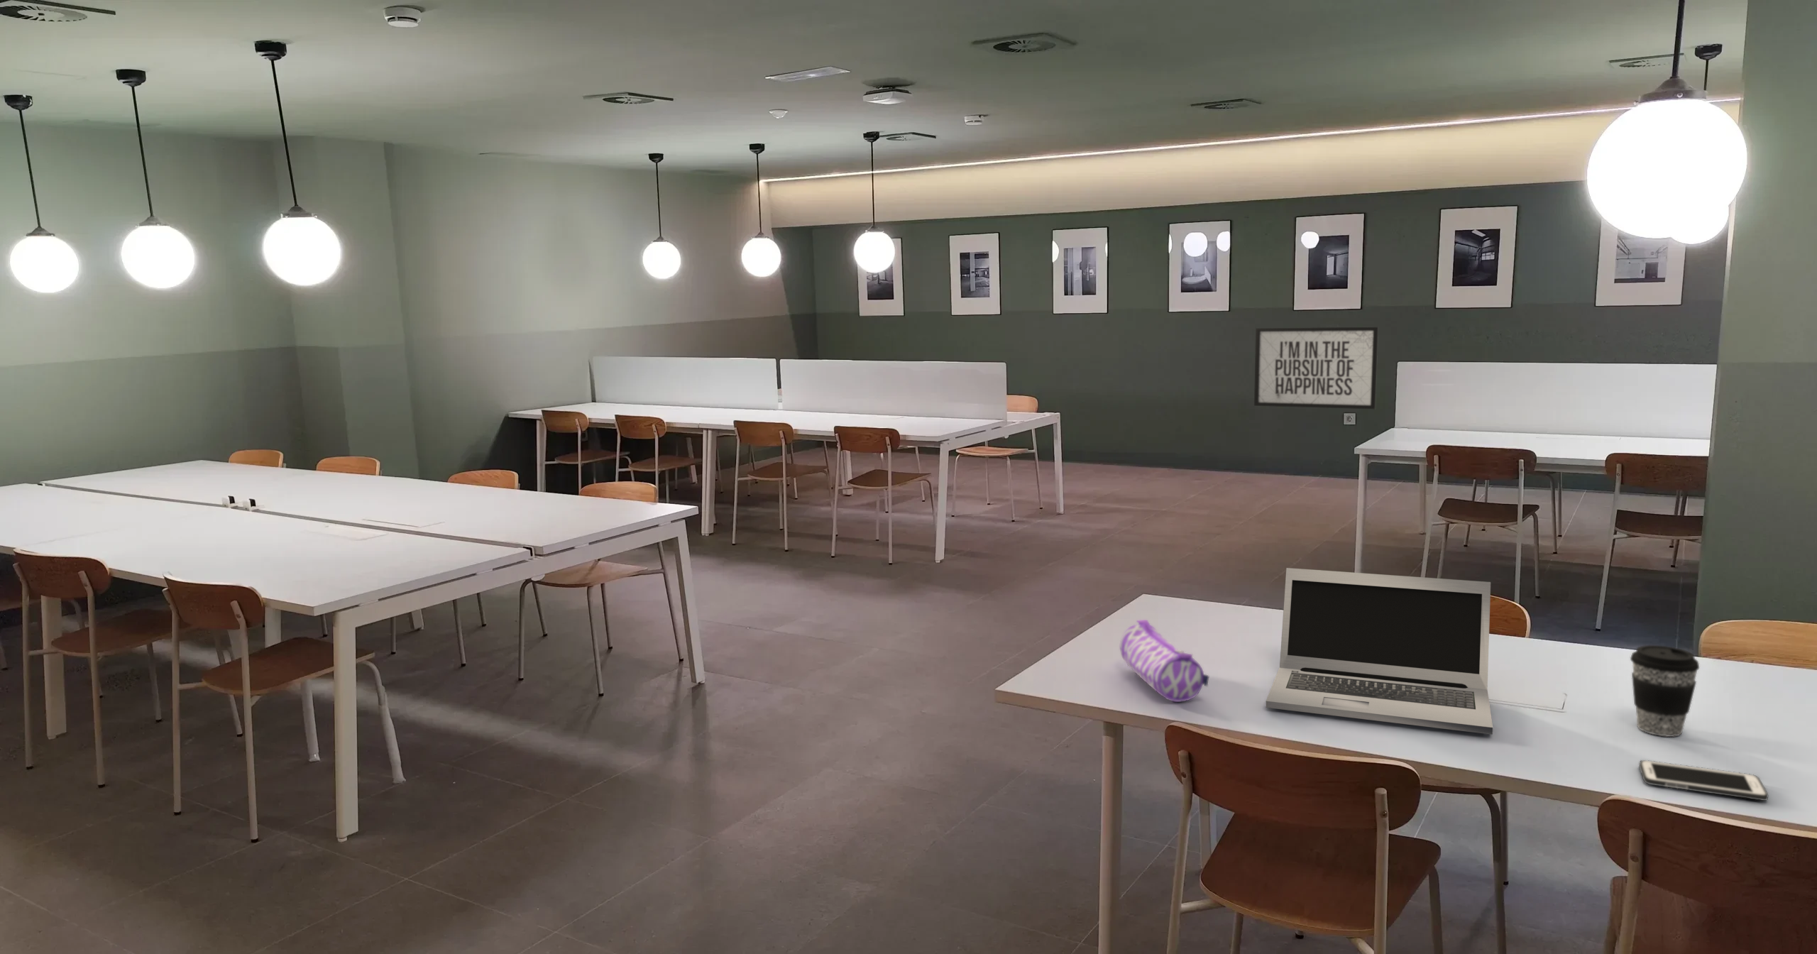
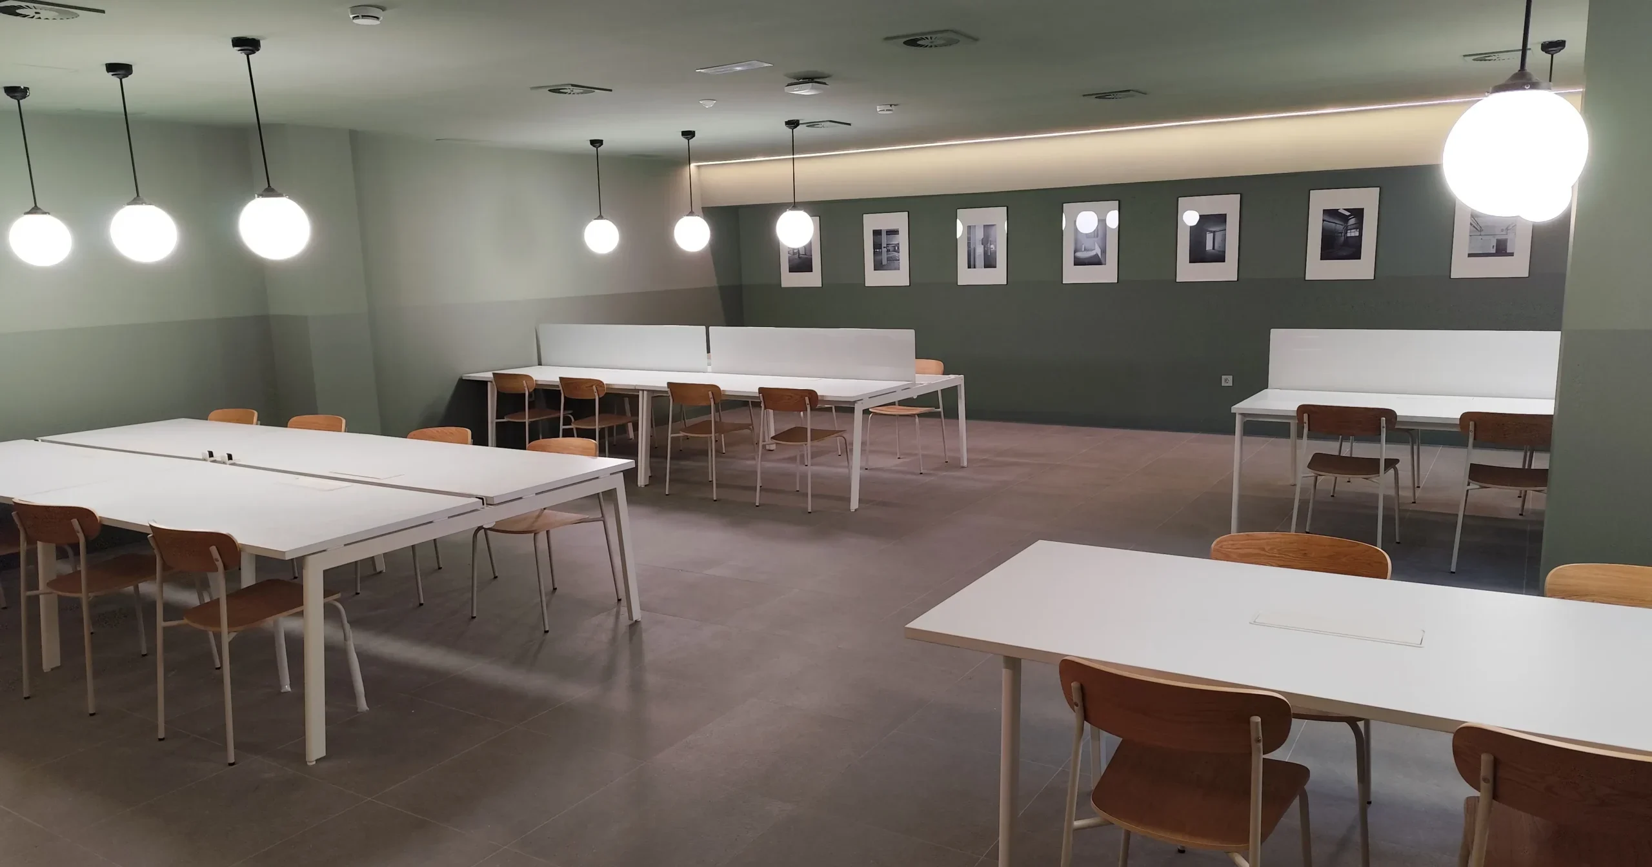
- pencil case [1119,619,1209,703]
- mirror [1253,327,1380,410]
- coffee cup [1630,644,1700,738]
- cell phone [1638,759,1769,801]
- laptop [1264,567,1494,735]
